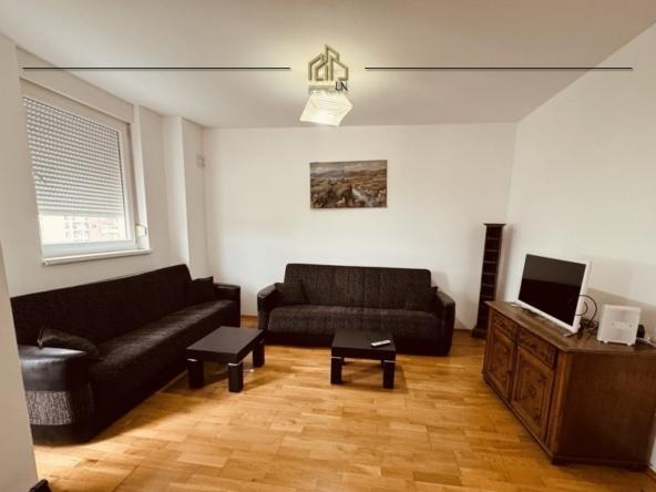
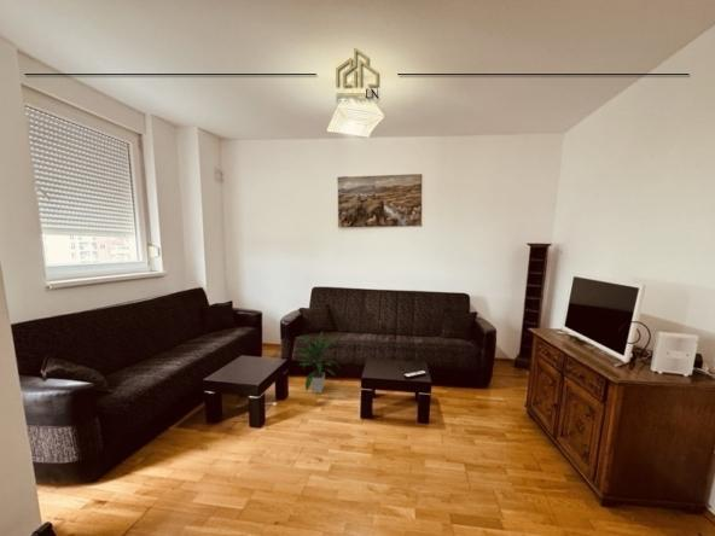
+ indoor plant [296,331,339,395]
